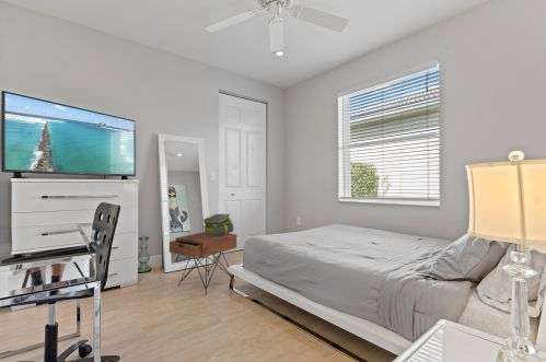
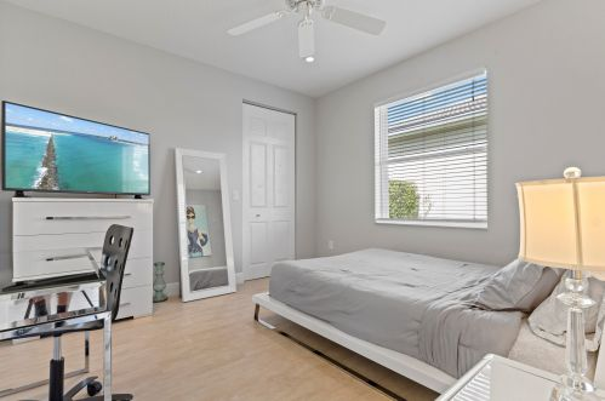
- stack of books [201,213,234,237]
- nightstand [169,232,237,296]
